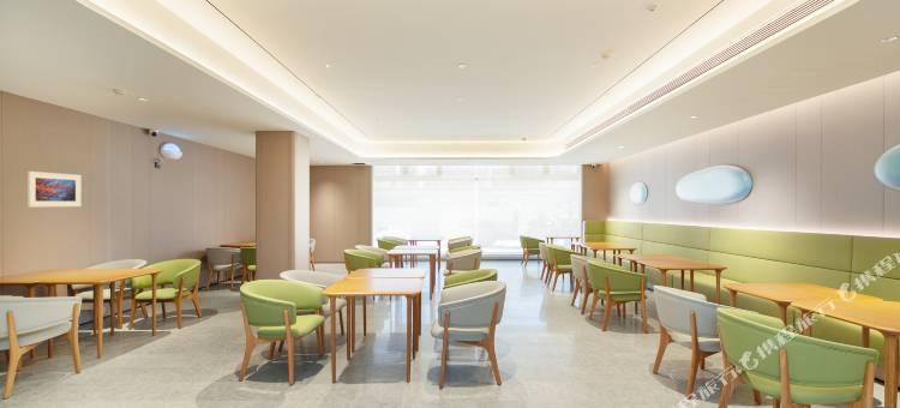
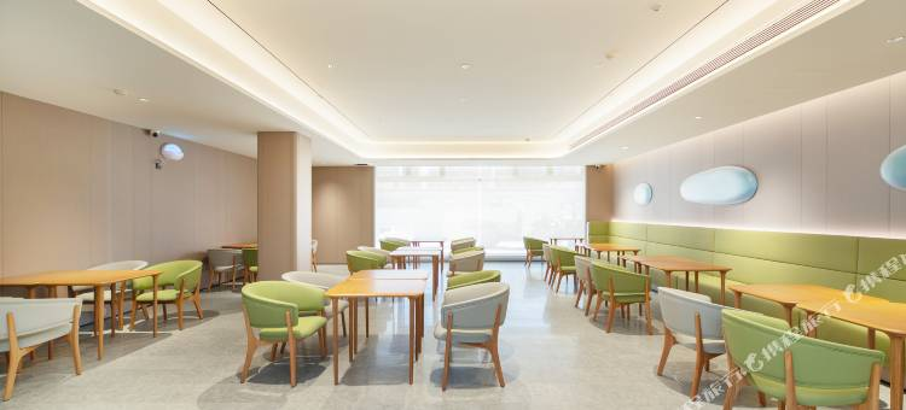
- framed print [26,170,83,209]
